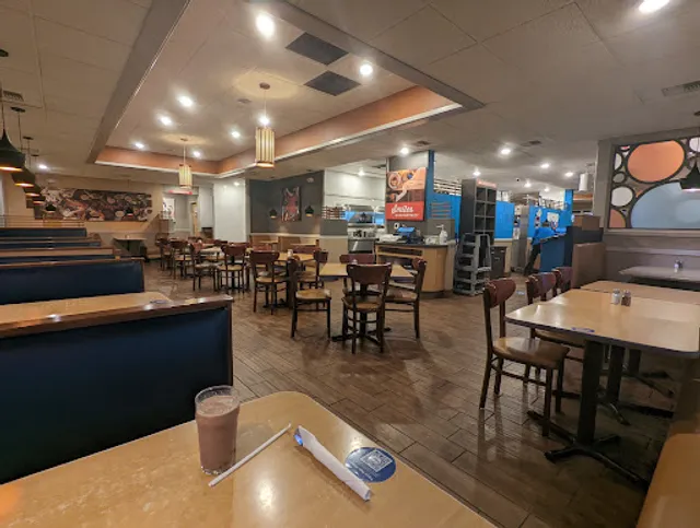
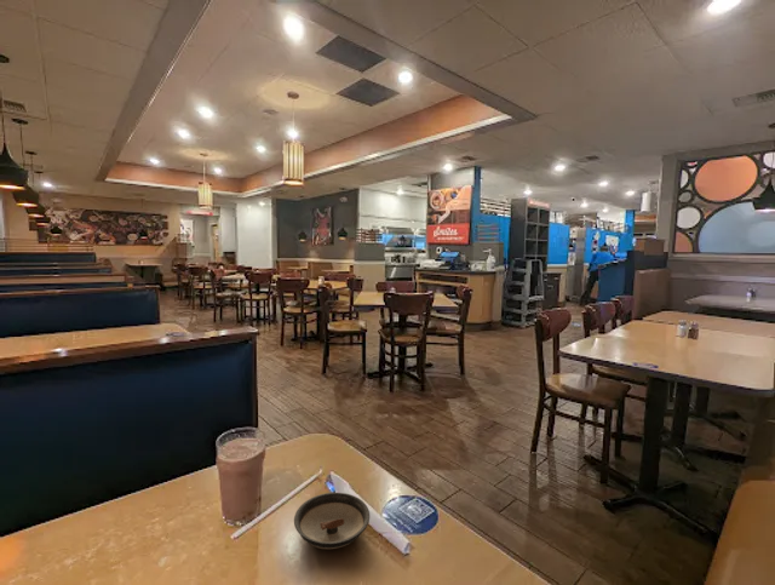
+ saucer [293,492,371,550]
